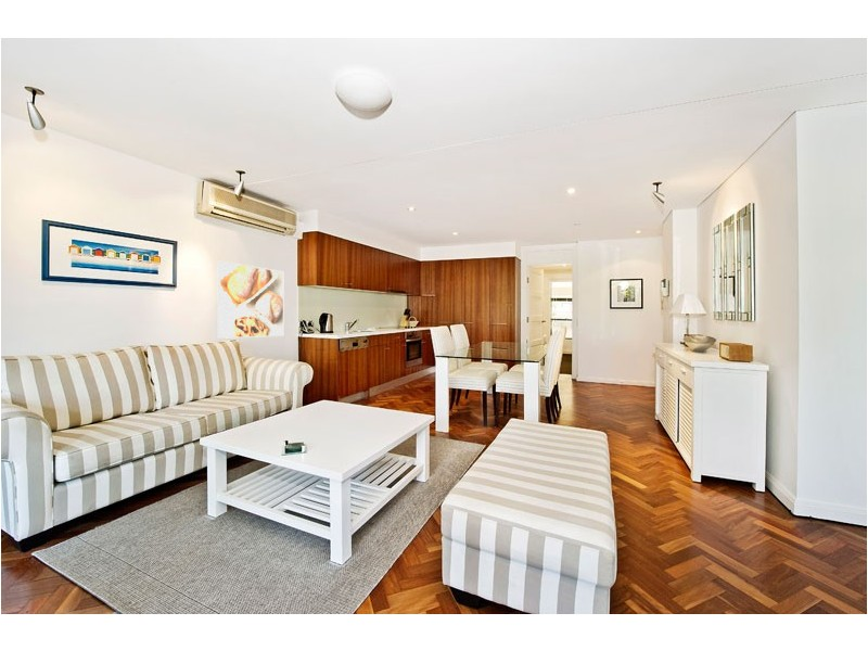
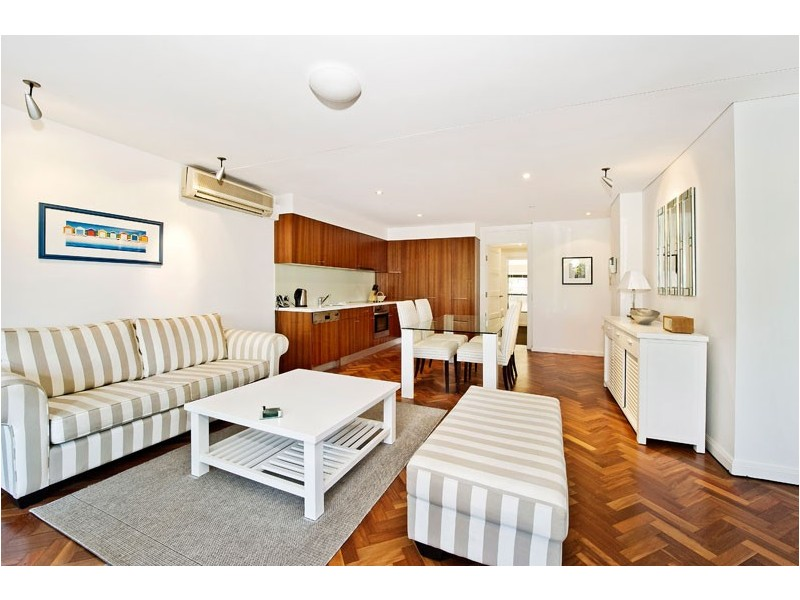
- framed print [217,260,284,340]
